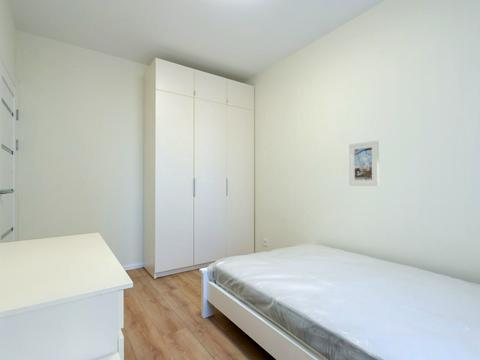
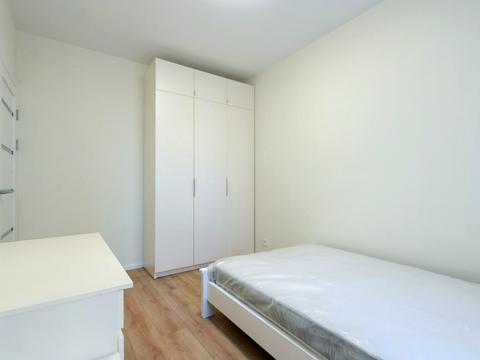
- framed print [348,140,380,187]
